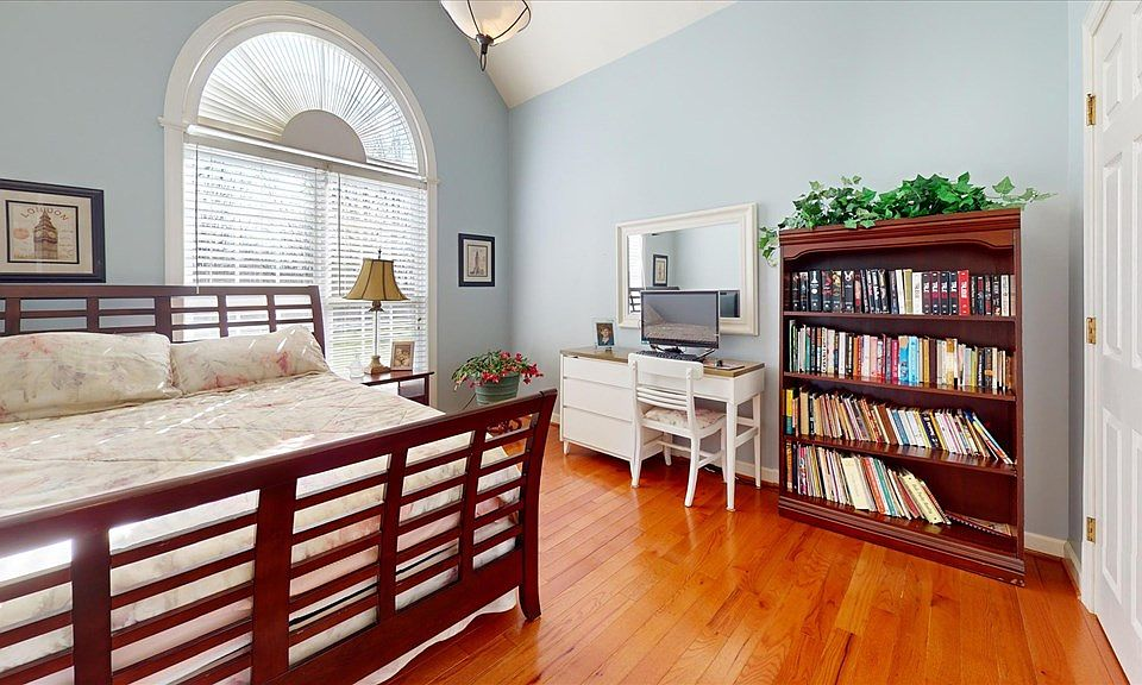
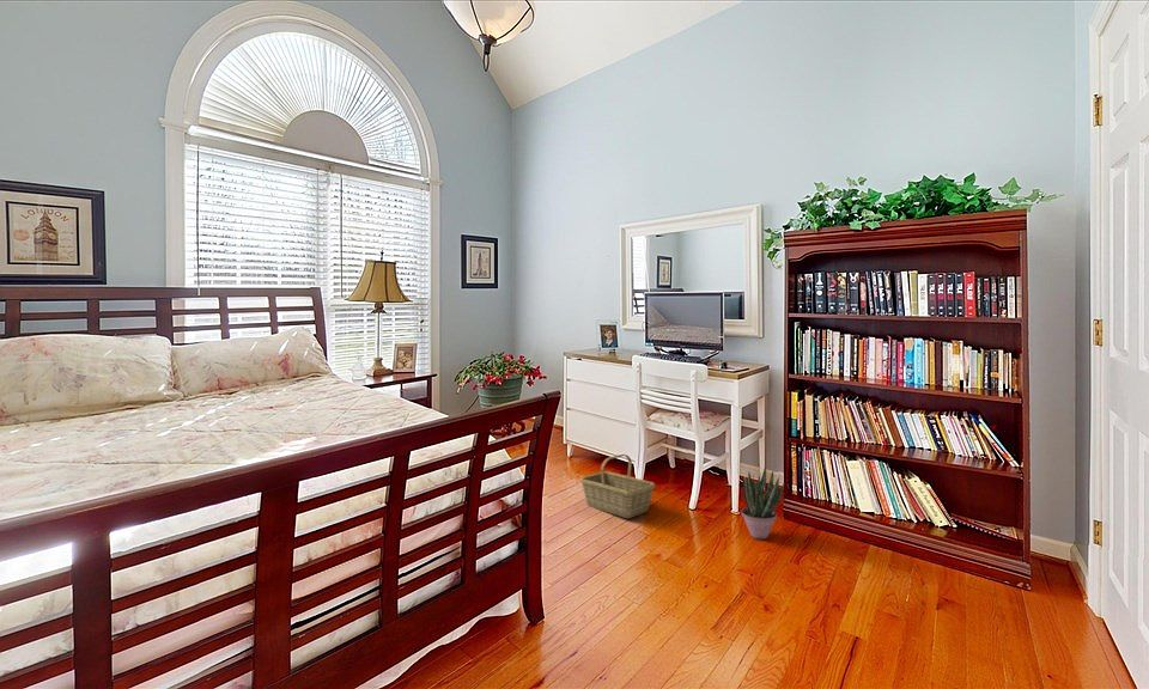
+ basket [579,453,656,519]
+ potted plant [740,468,785,541]
